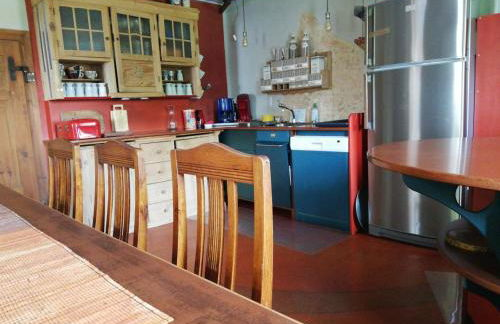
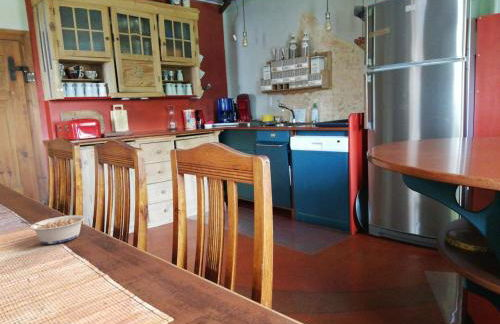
+ legume [20,214,86,245]
